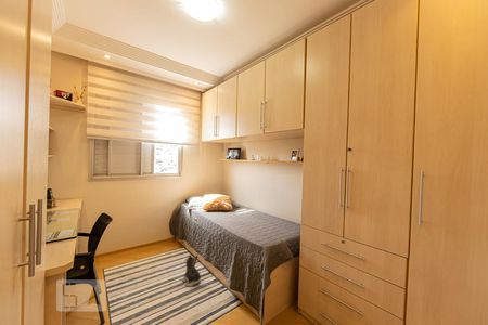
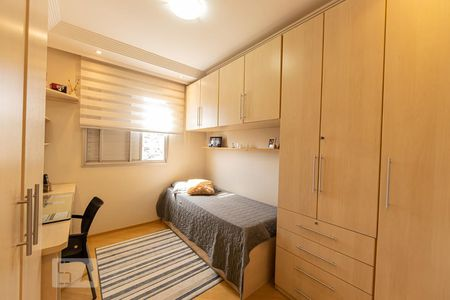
- plush toy [181,253,202,287]
